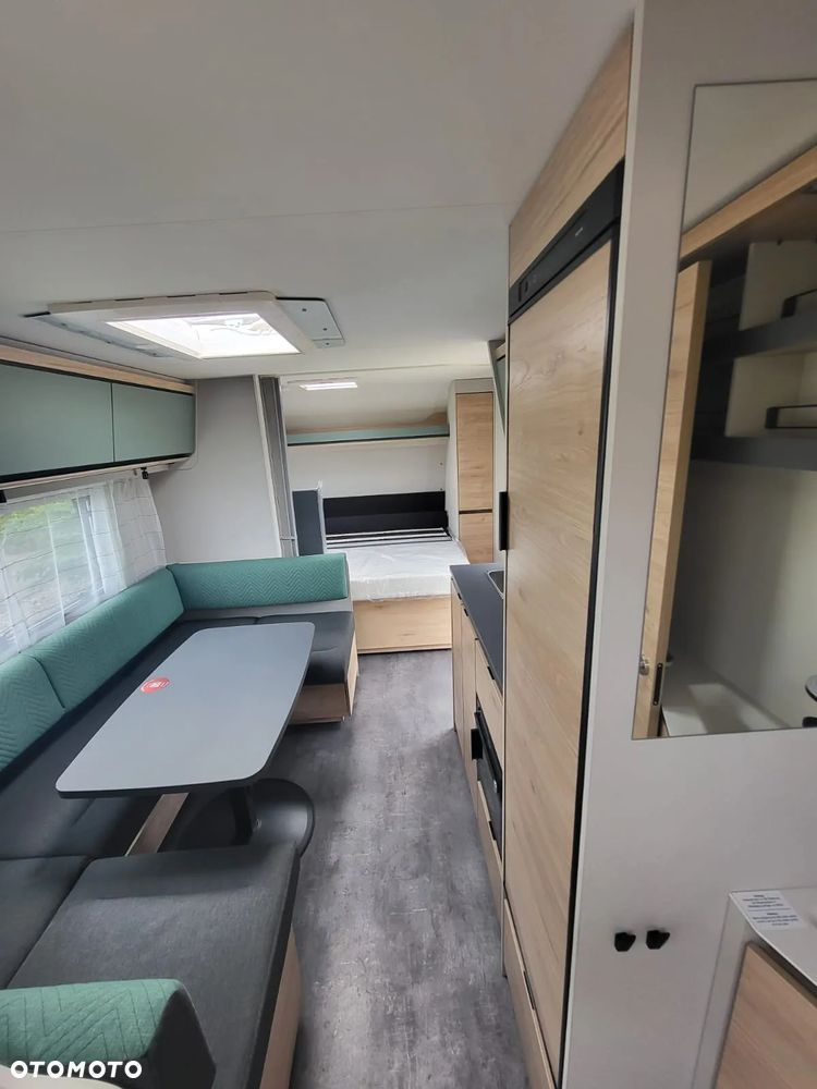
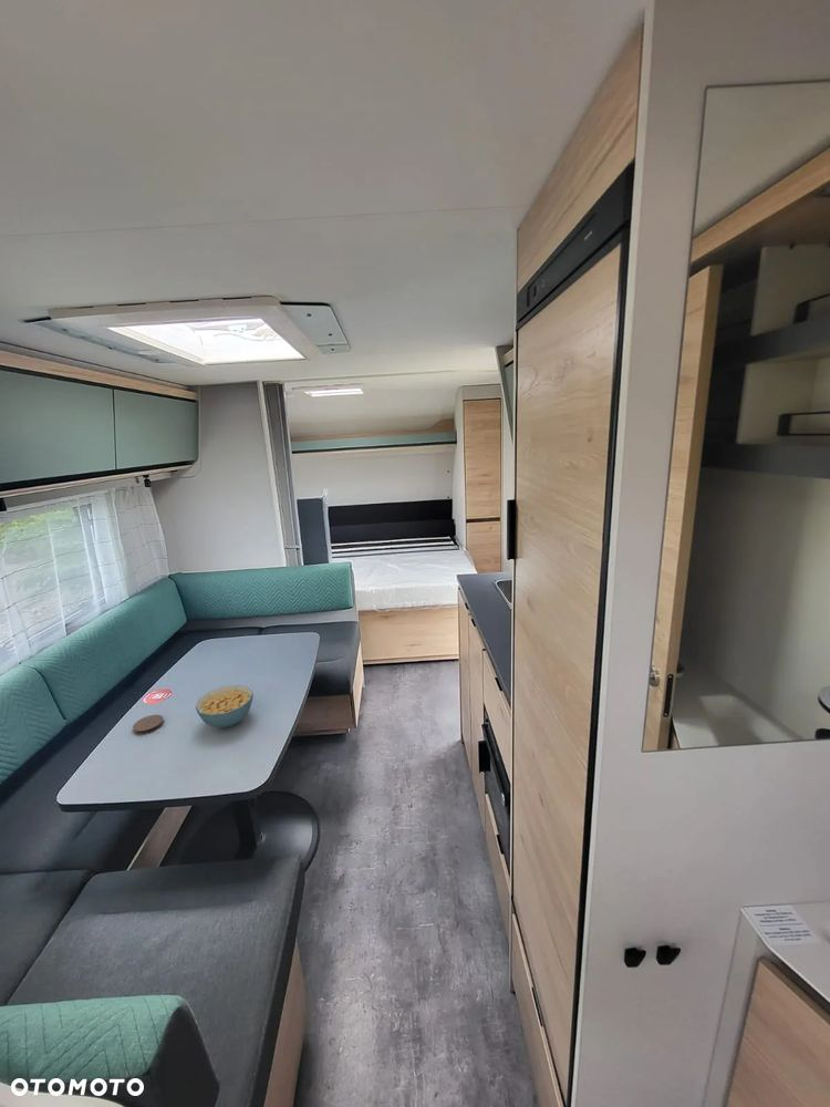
+ cereal bowl [195,684,255,728]
+ coaster [132,714,165,735]
